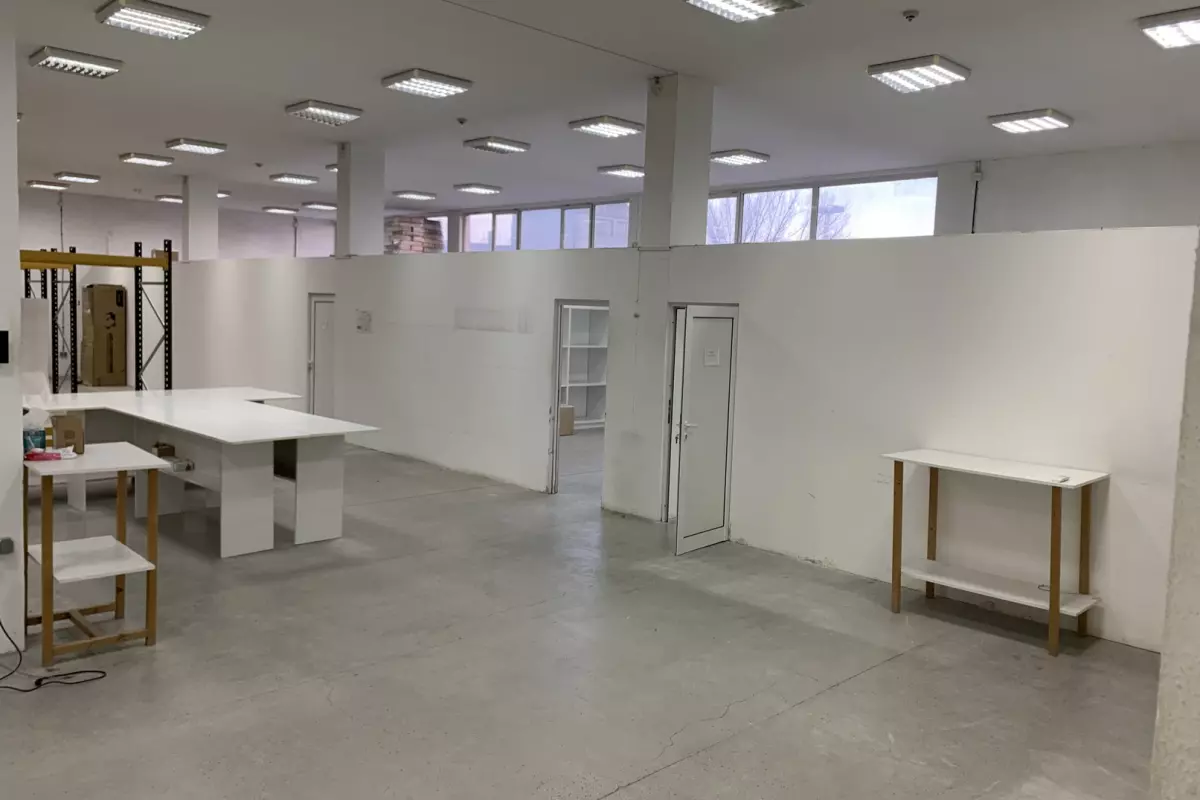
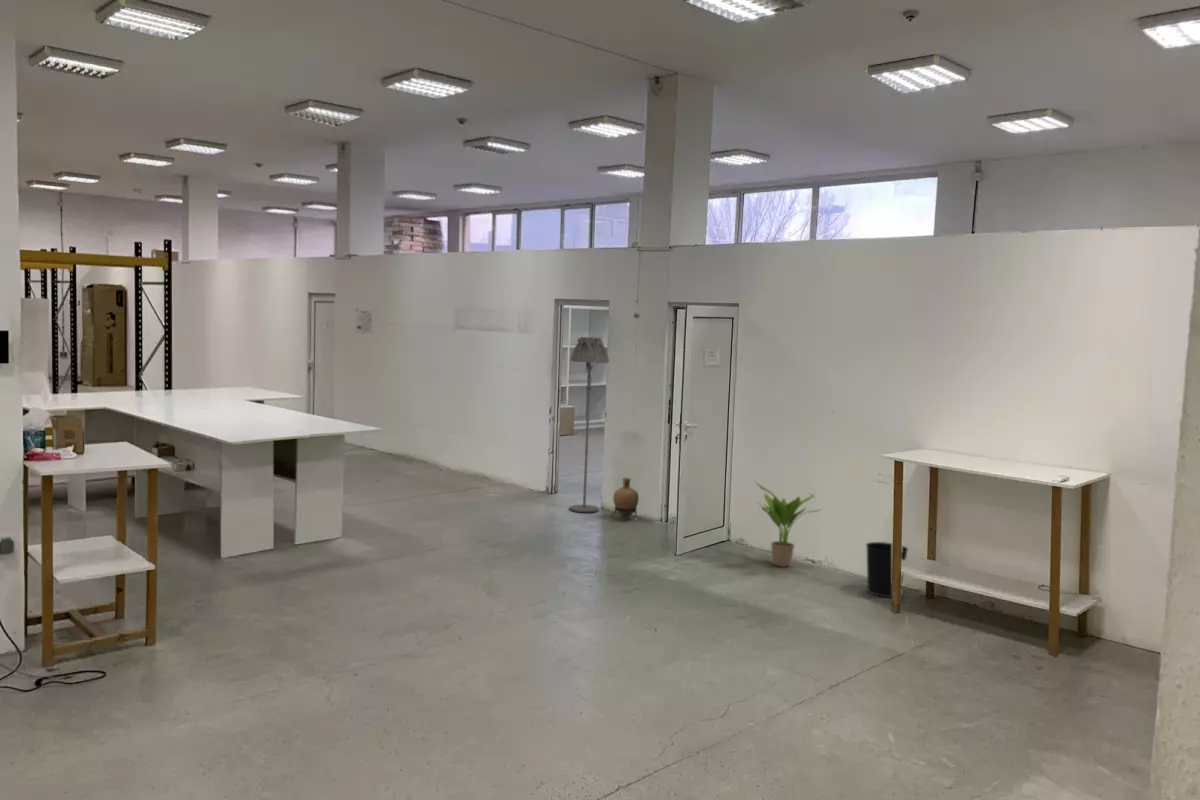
+ potted plant [753,479,824,568]
+ vase [612,477,640,521]
+ floor lamp [568,336,610,513]
+ wastebasket [865,541,909,598]
